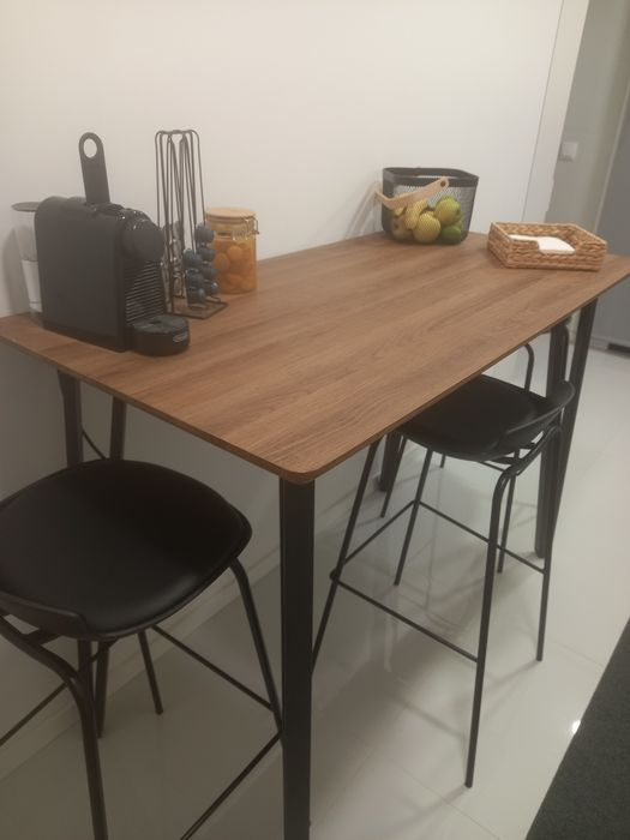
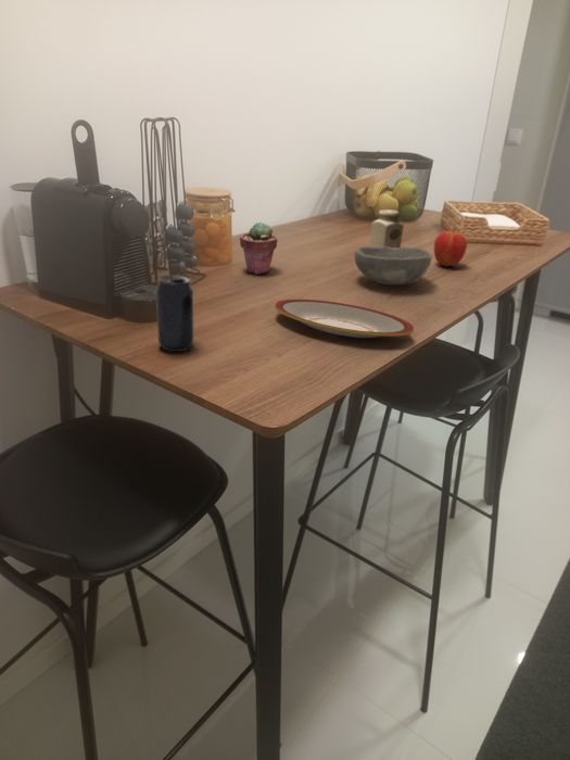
+ plate [274,299,415,339]
+ bowl [354,246,433,287]
+ salt shaker [368,208,405,249]
+ potted succulent [239,220,278,275]
+ beverage can [155,275,195,353]
+ apple [433,227,468,267]
